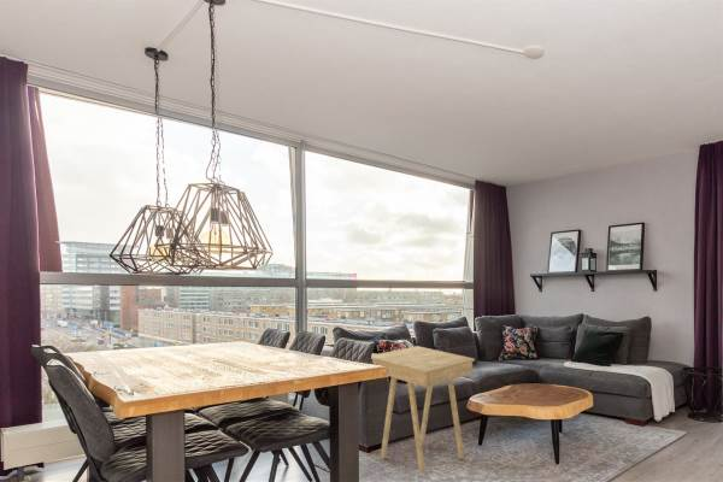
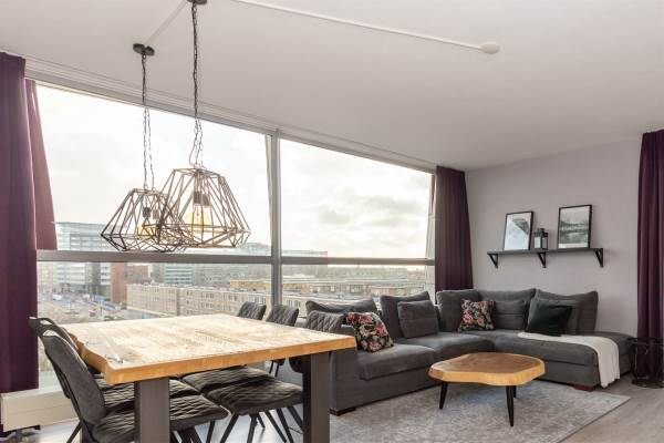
- side table [370,345,476,475]
